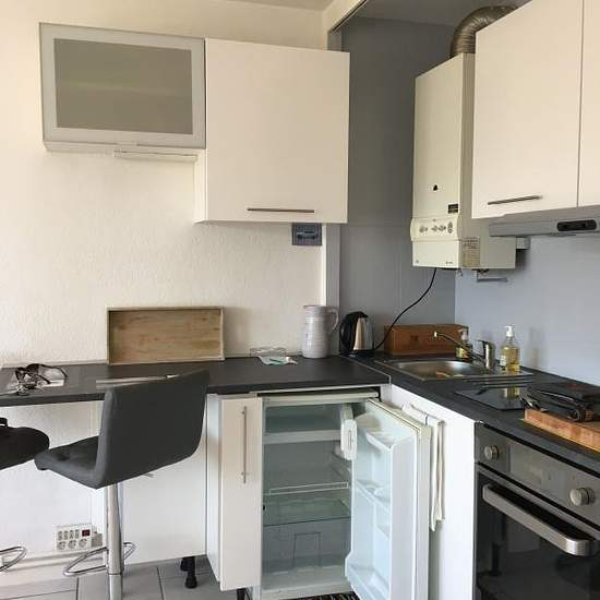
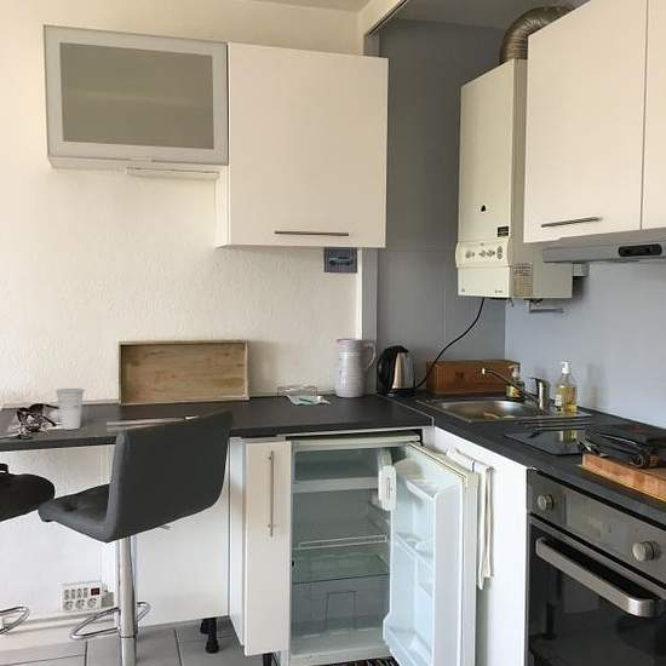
+ cup [54,387,86,431]
